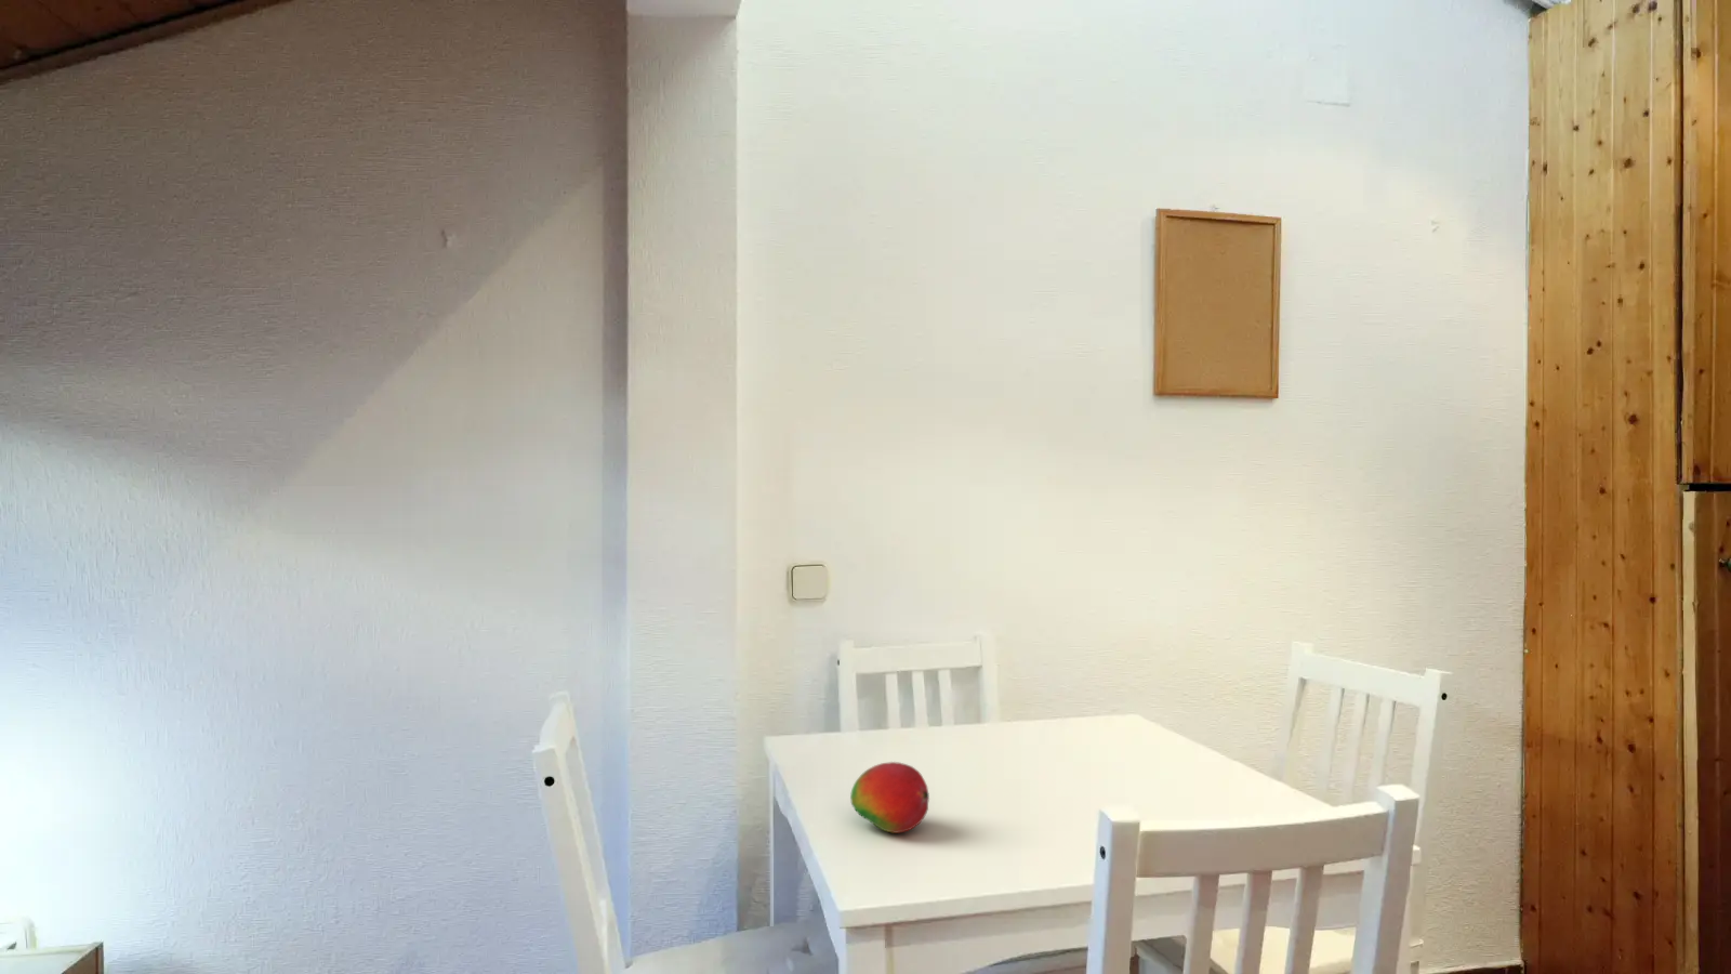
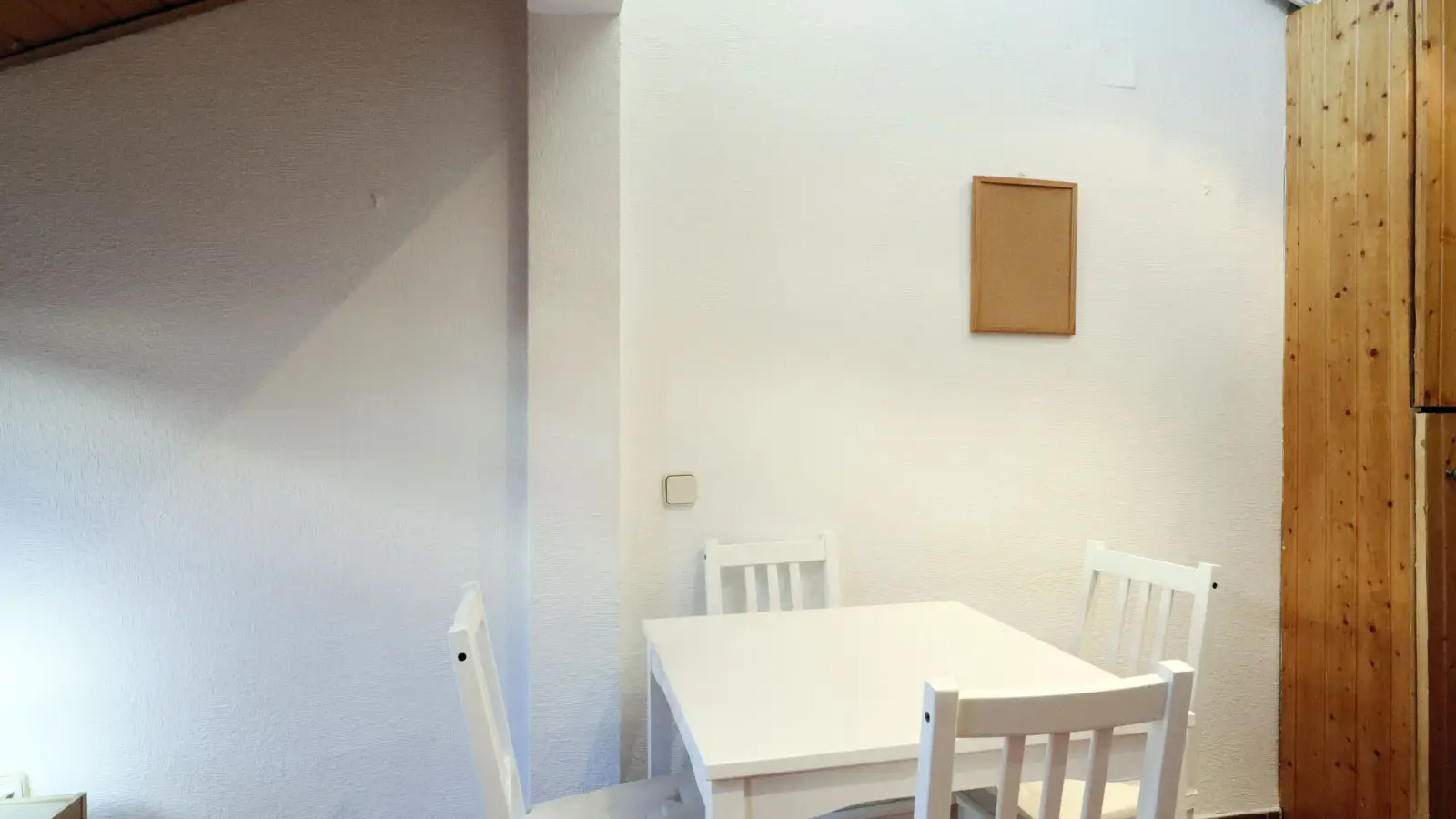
- fruit [849,761,931,835]
